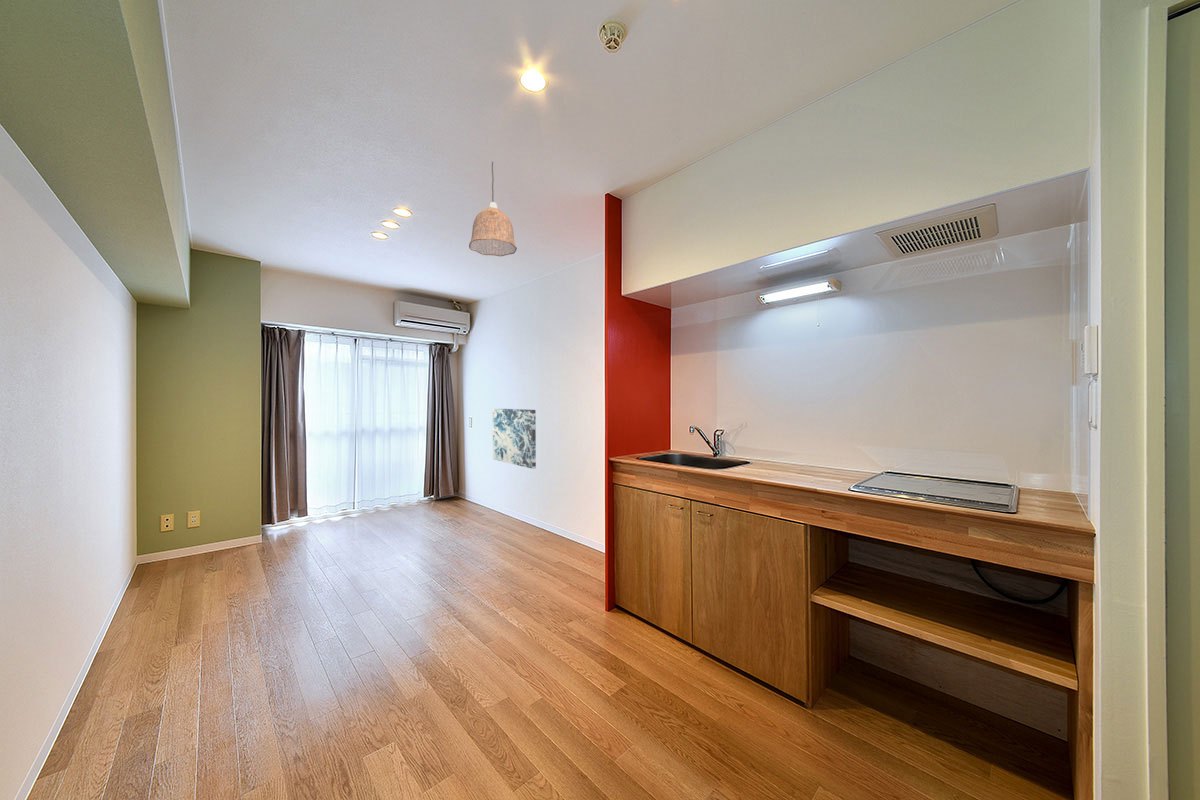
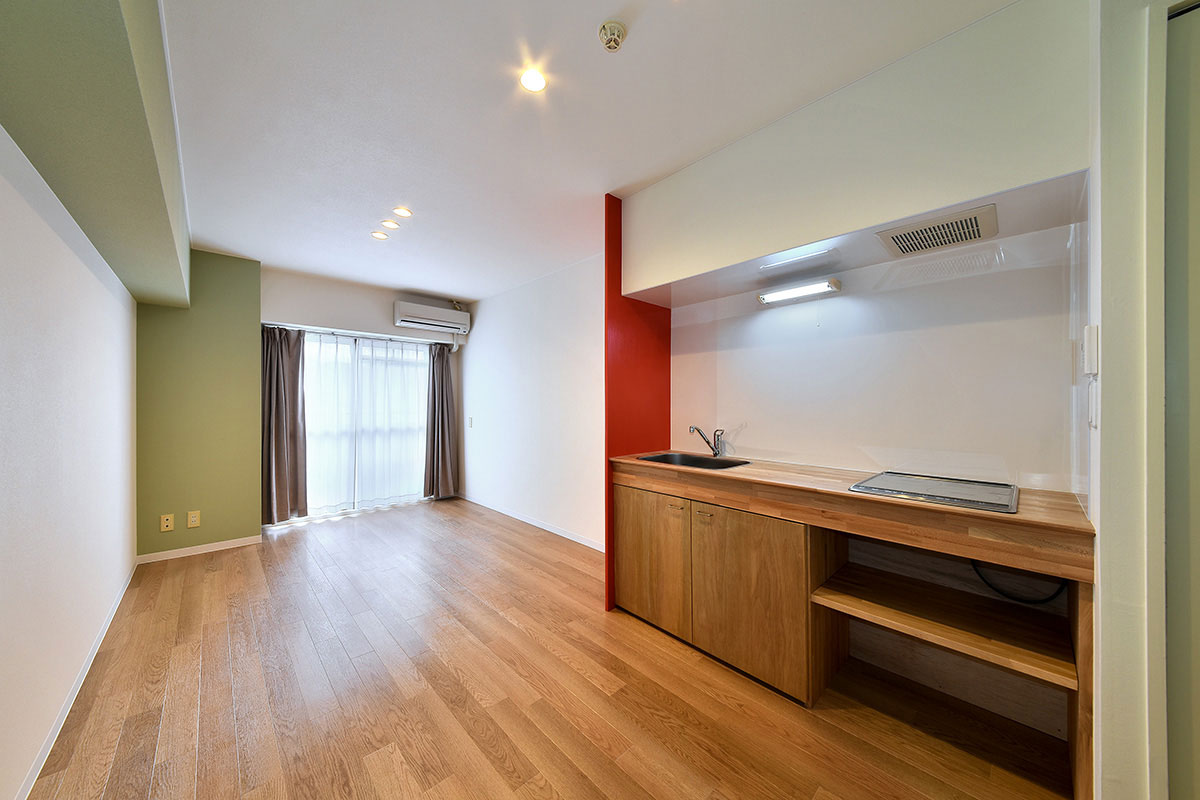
- pendant lamp [468,161,518,257]
- wall art [492,408,537,470]
